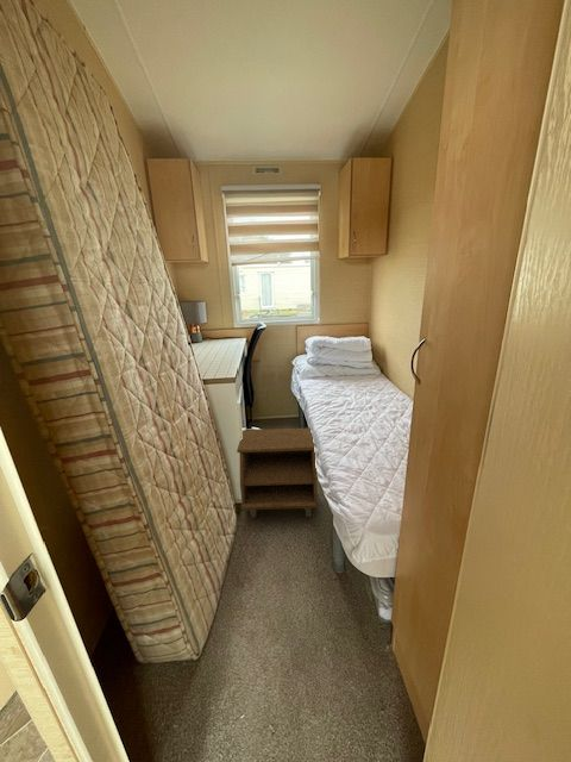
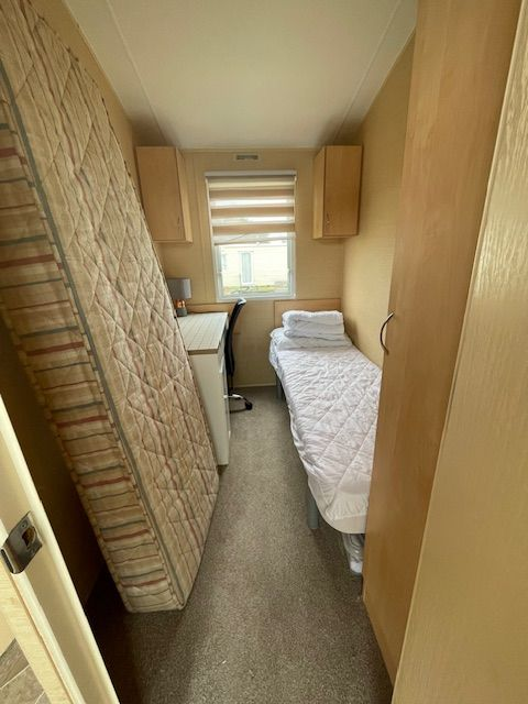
- nightstand [236,426,319,519]
